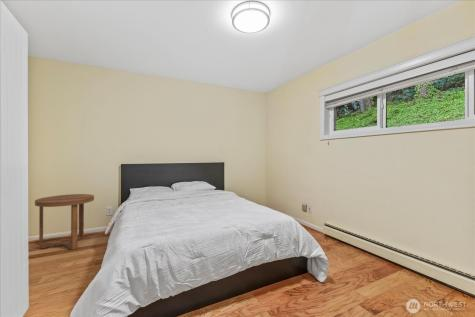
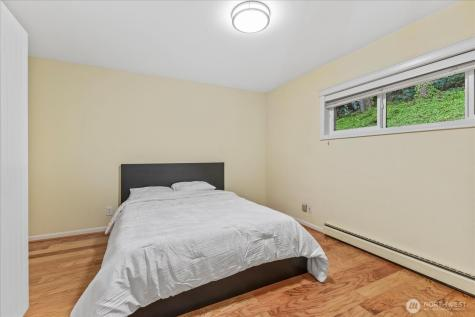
- side table [34,193,95,251]
